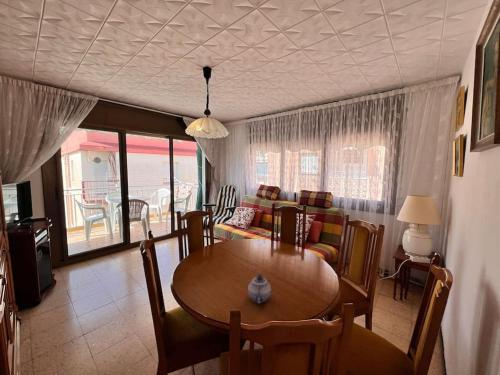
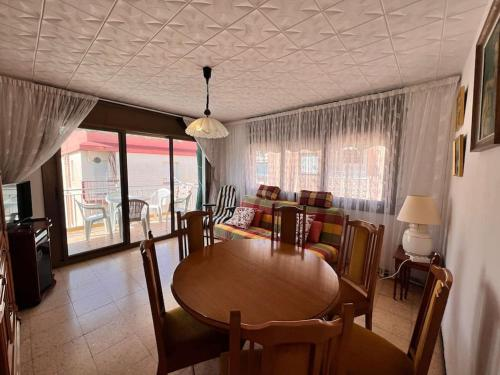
- teapot [247,272,272,304]
